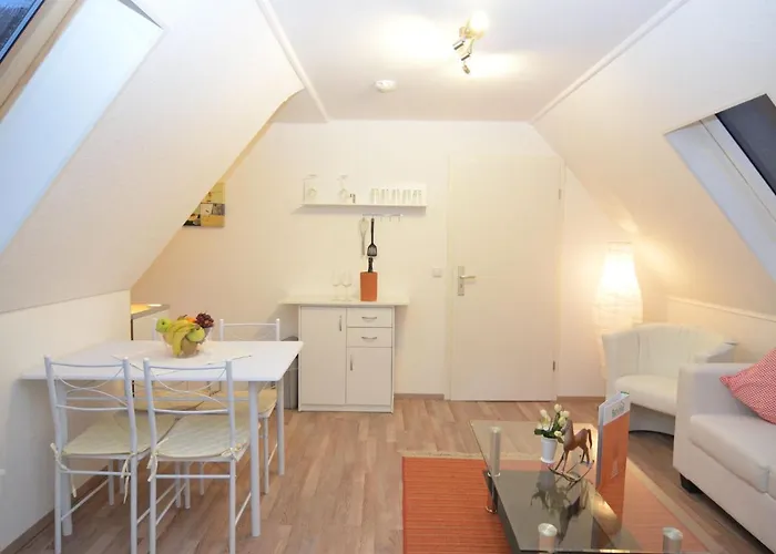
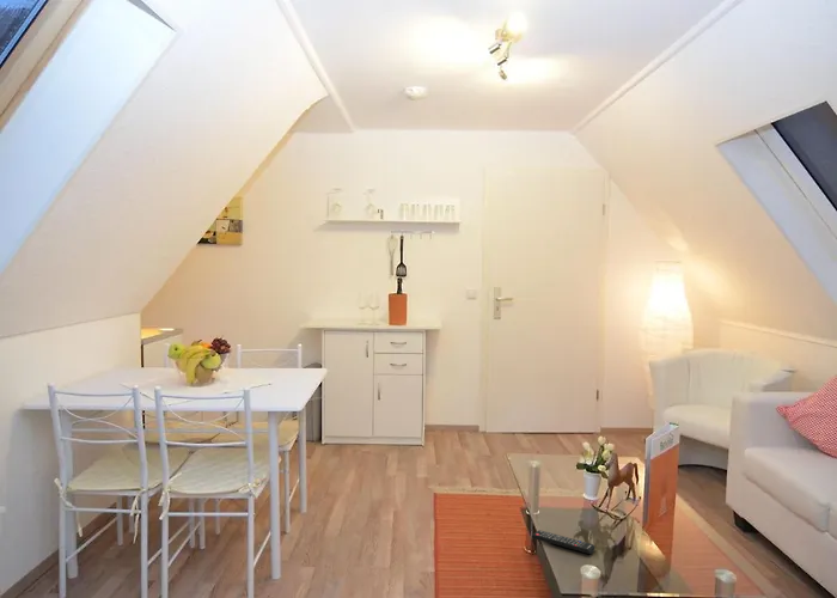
+ remote control [531,529,595,555]
